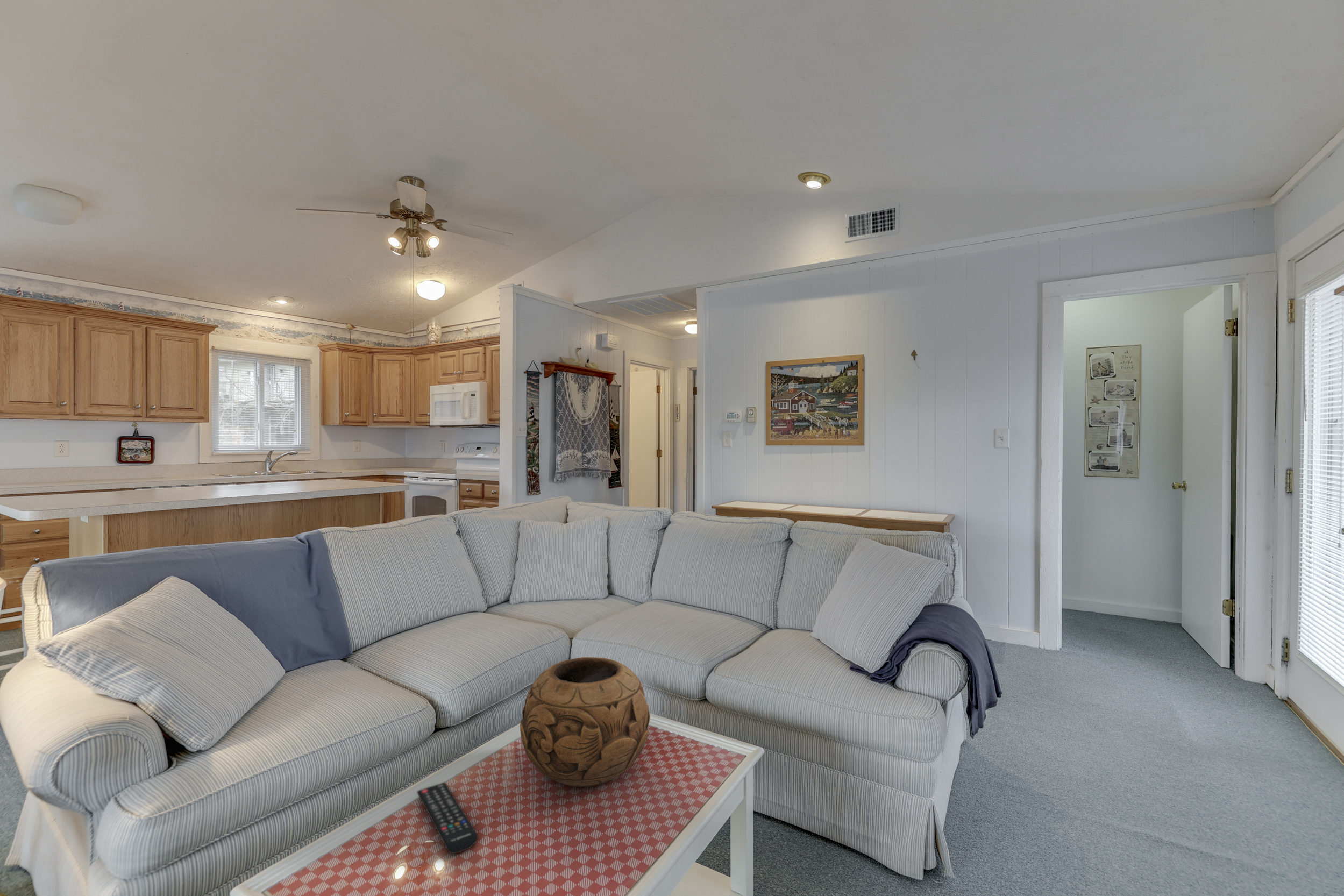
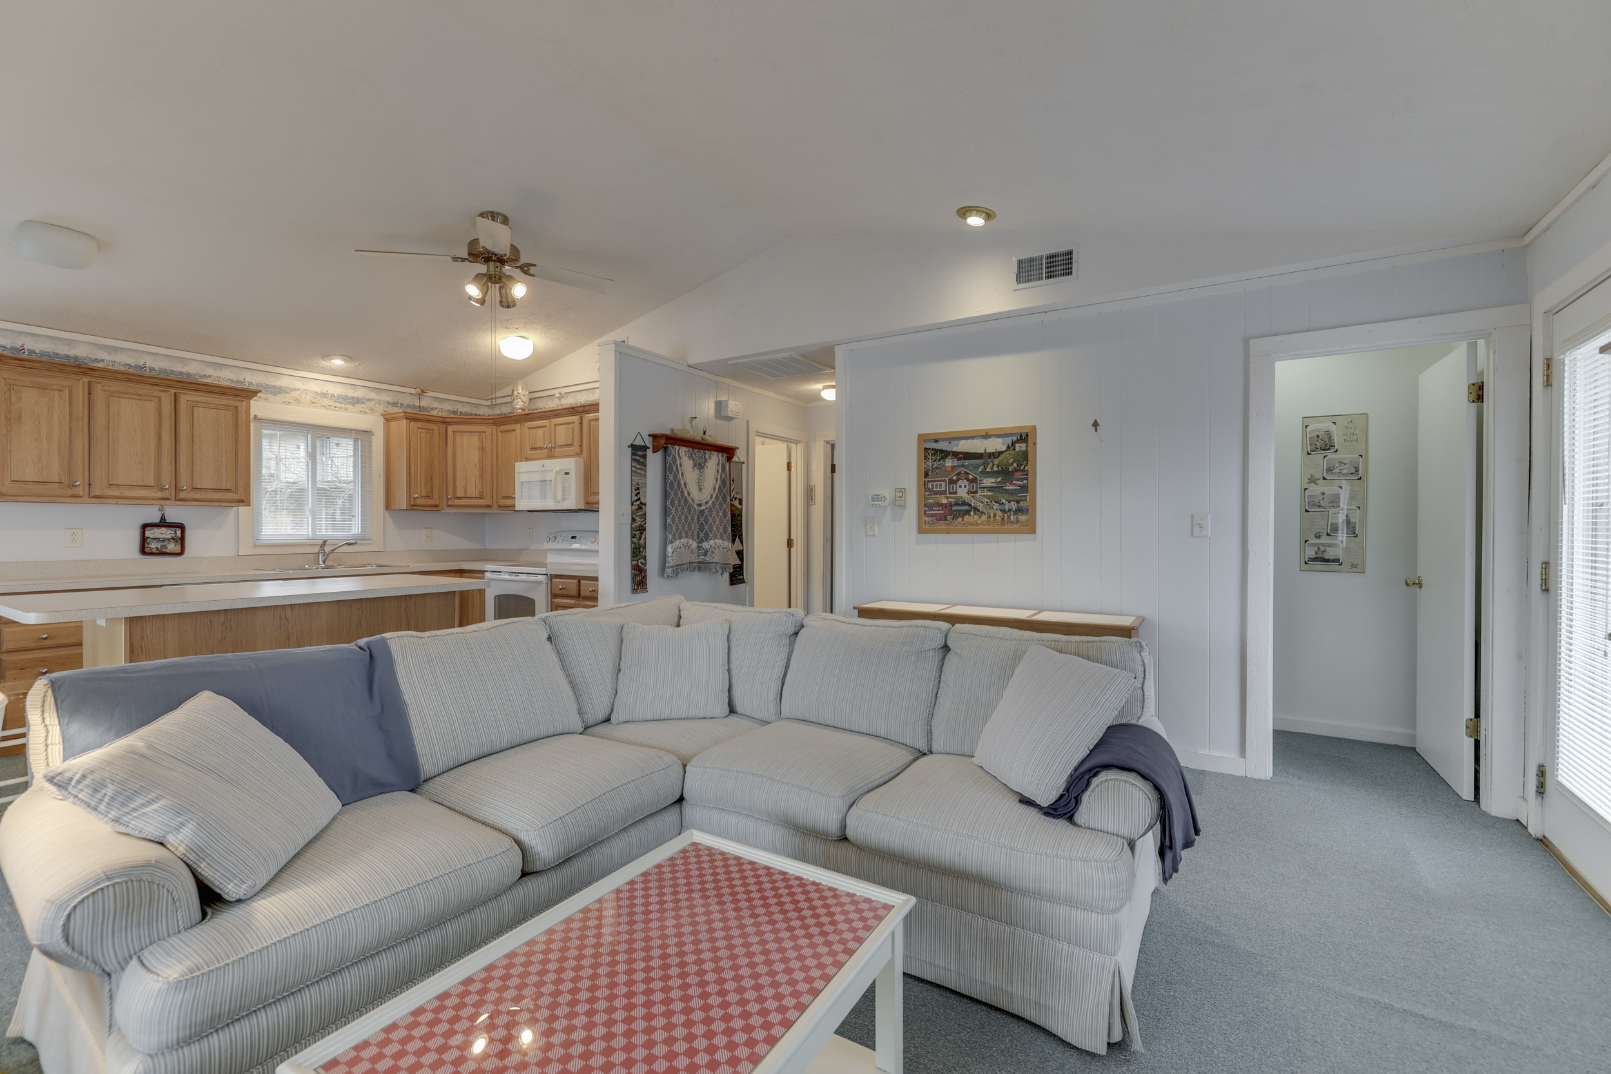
- decorative bowl [520,657,651,788]
- remote control [416,782,479,854]
